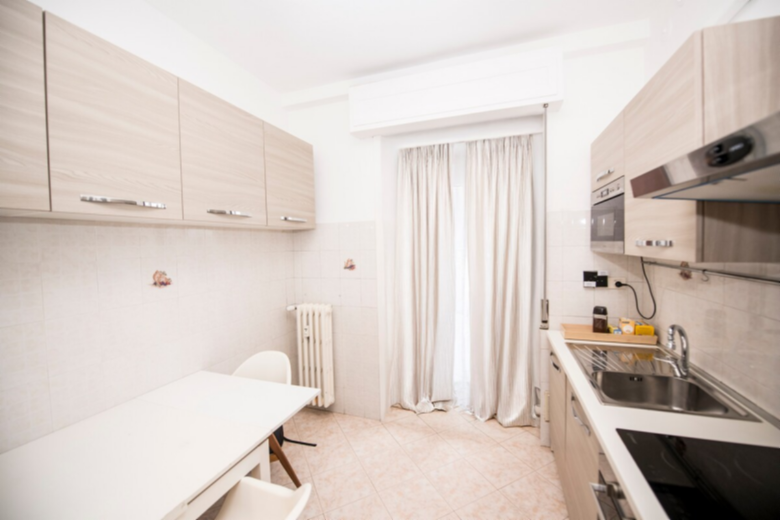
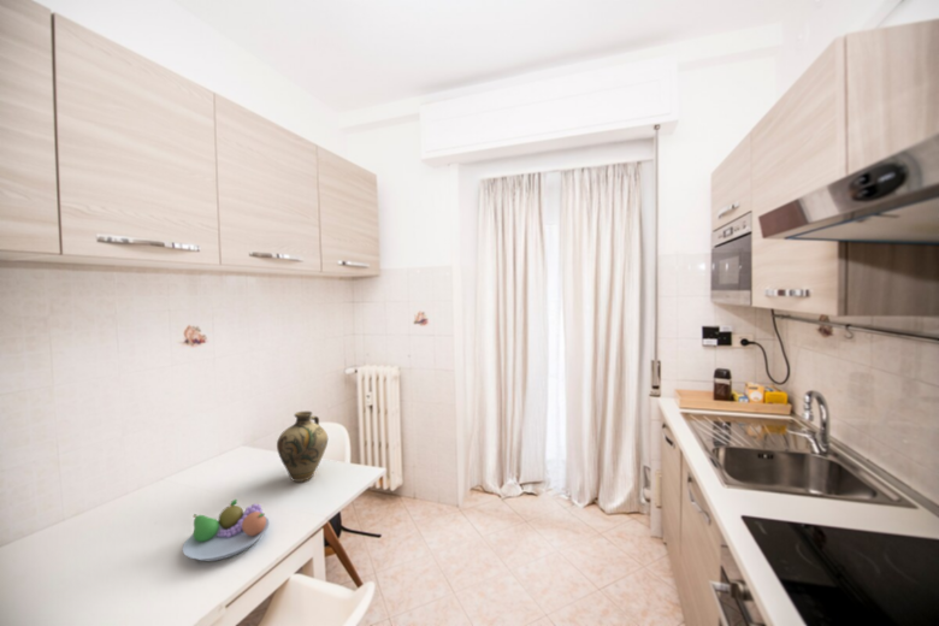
+ jug [276,411,329,483]
+ fruit bowl [182,498,271,562]
